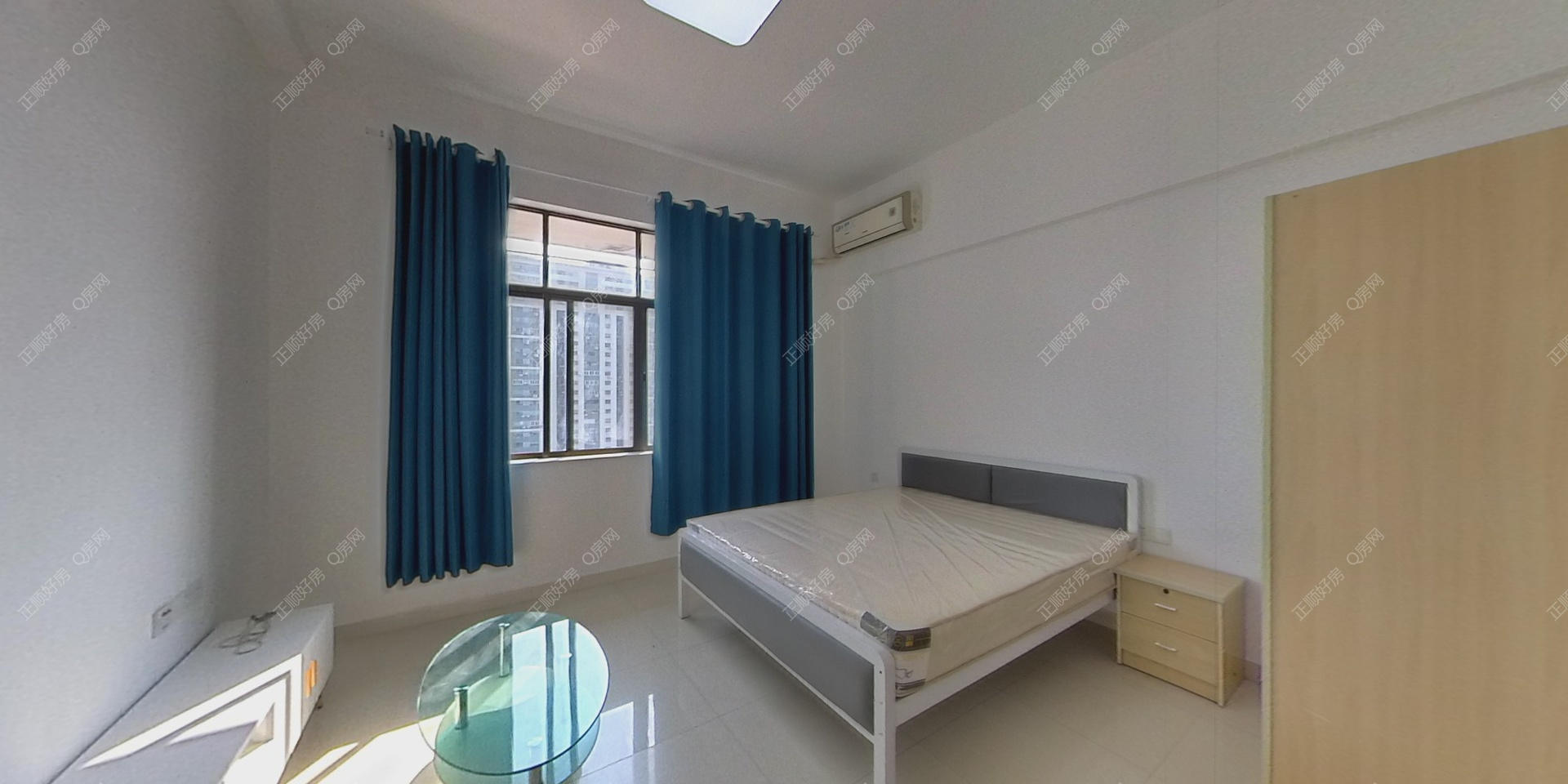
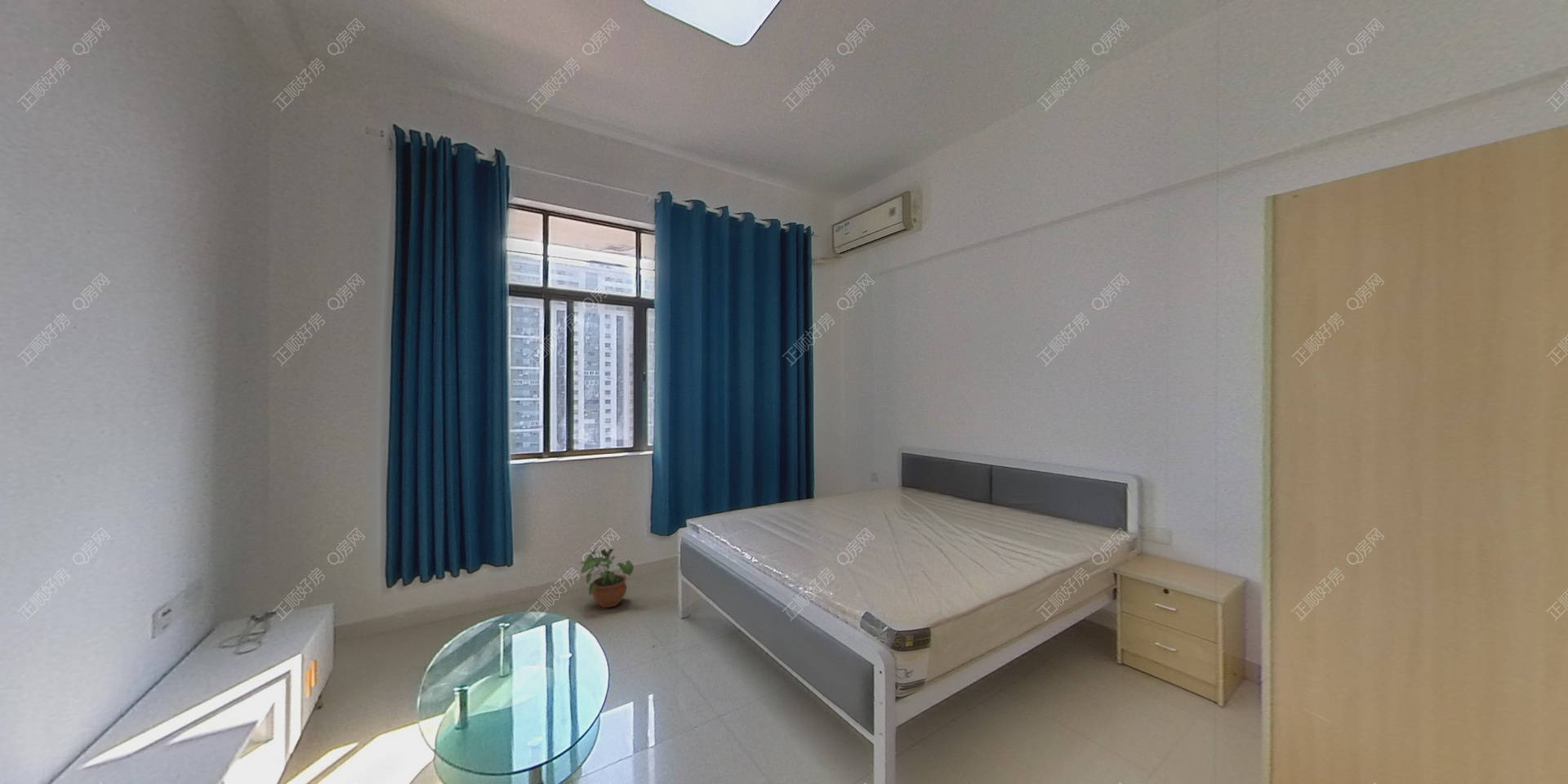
+ potted plant [577,541,635,608]
